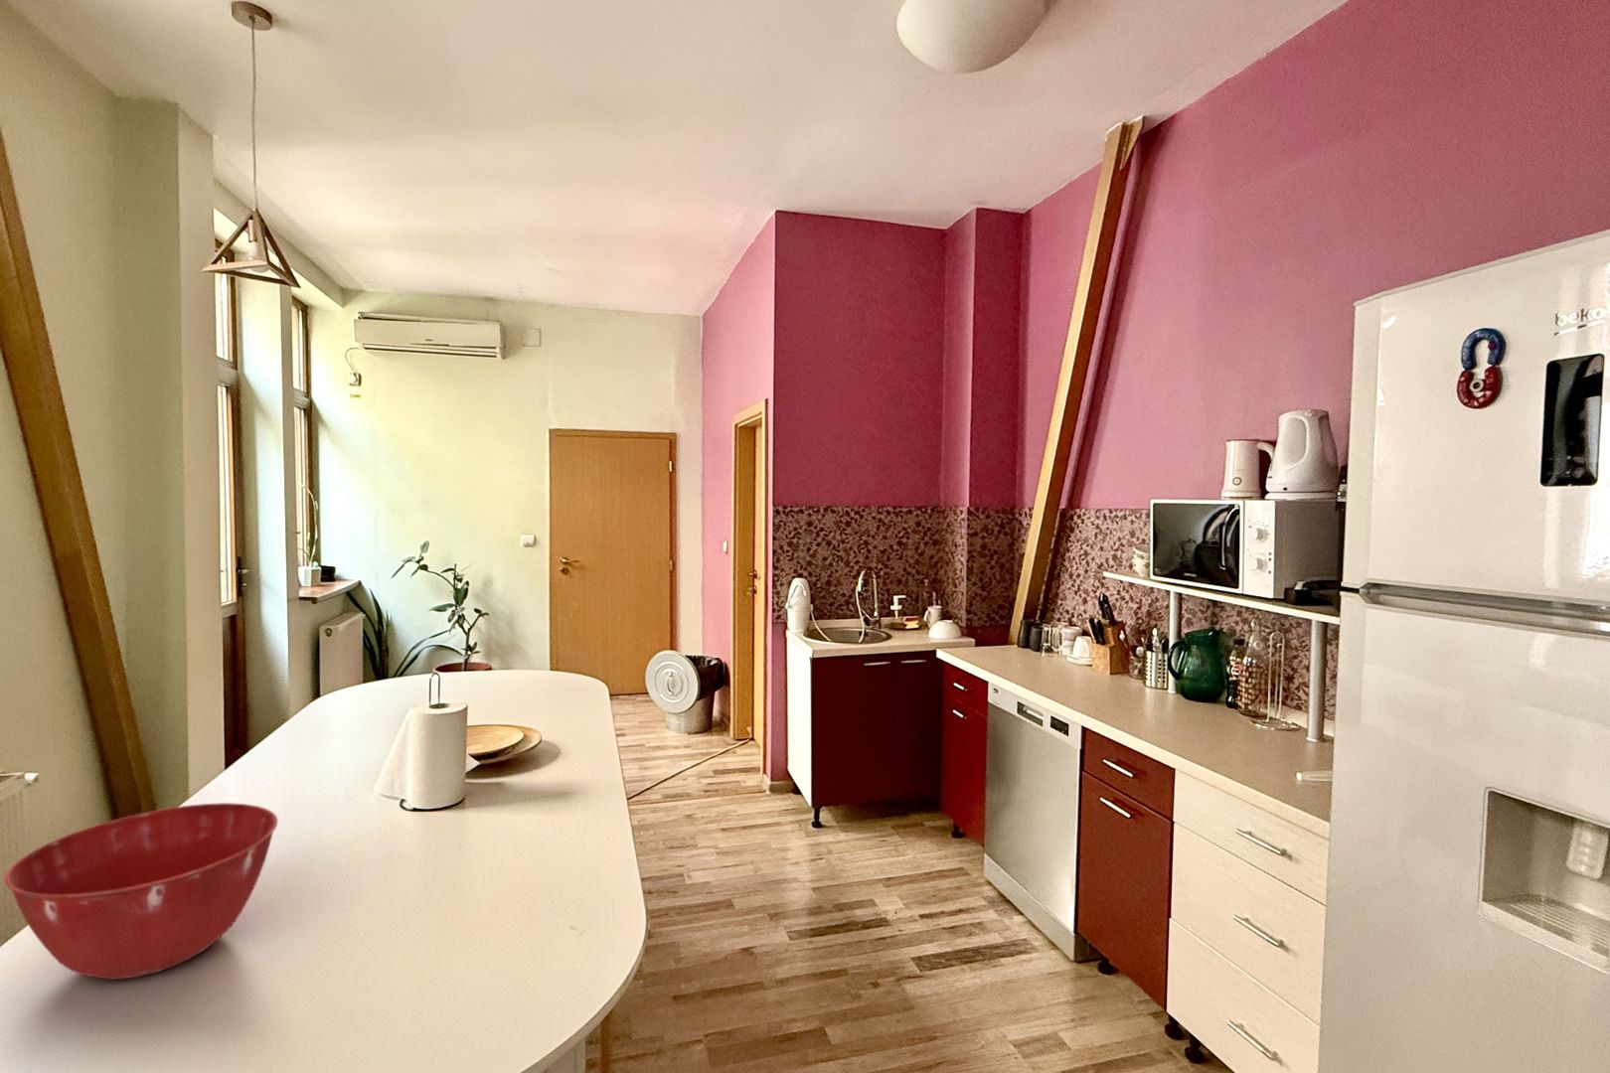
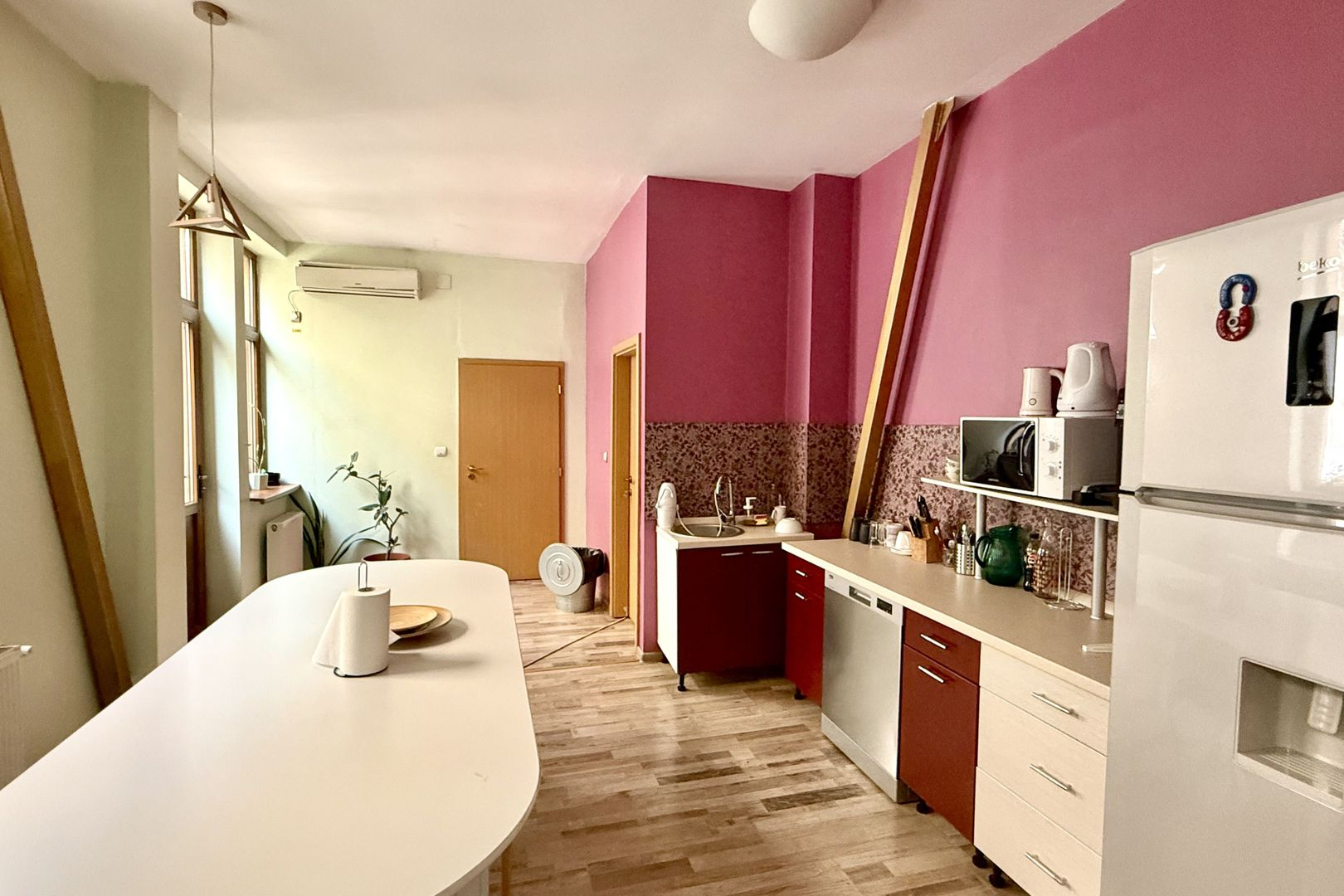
- mixing bowl [4,802,278,981]
